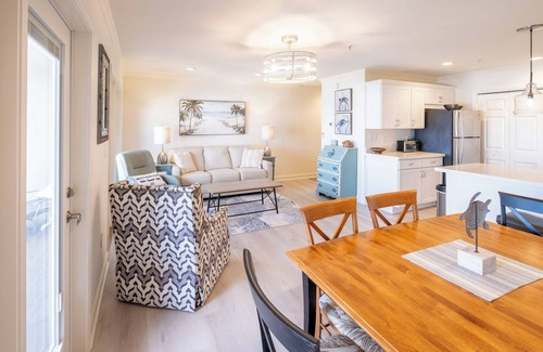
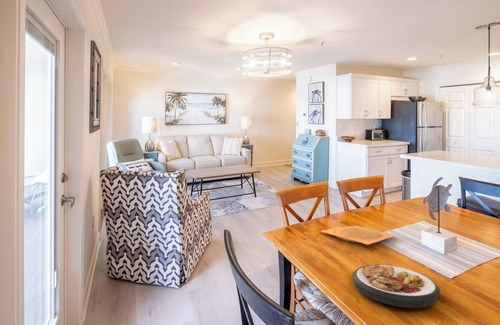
+ plate [352,263,441,309]
+ plate [320,225,398,245]
